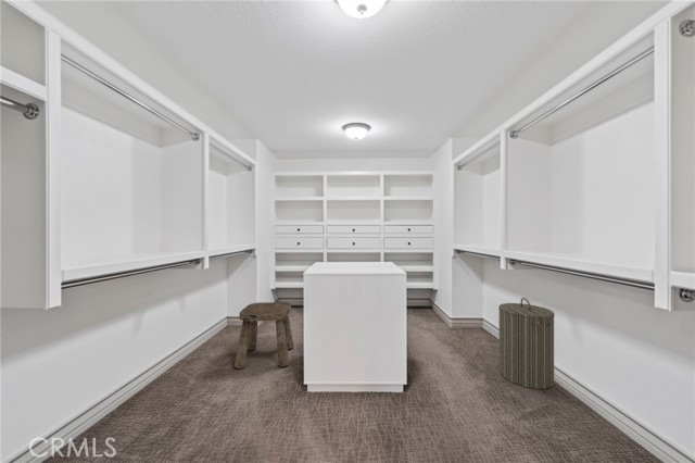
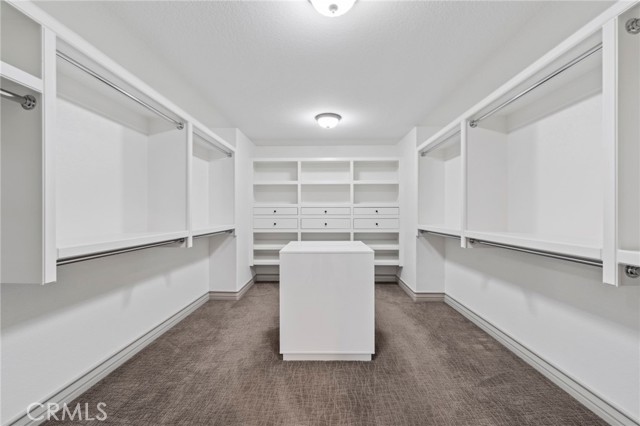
- stool [233,301,295,370]
- laundry hamper [497,297,556,390]
